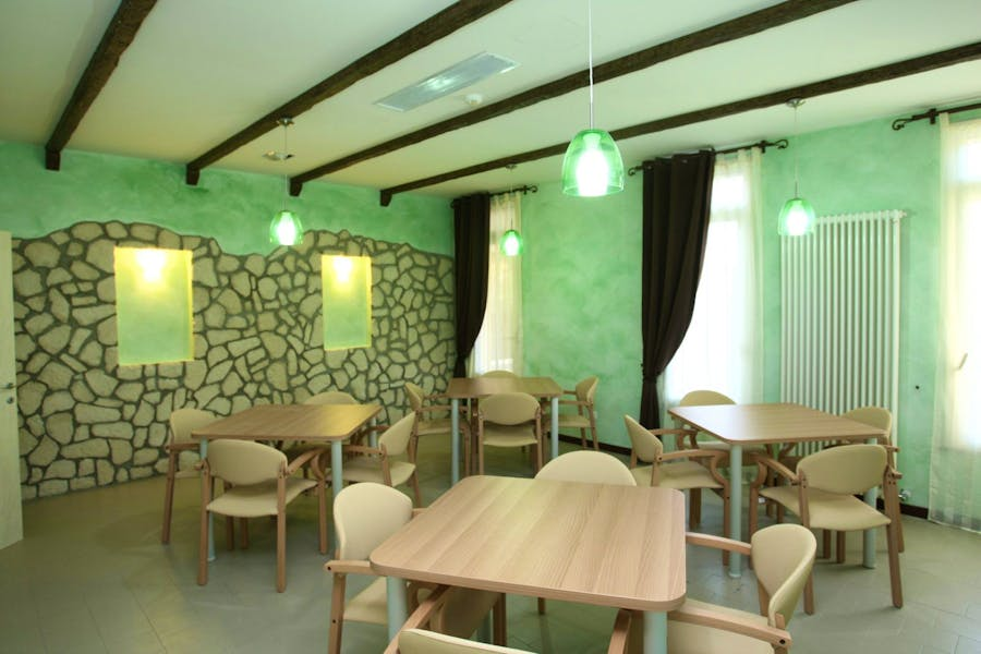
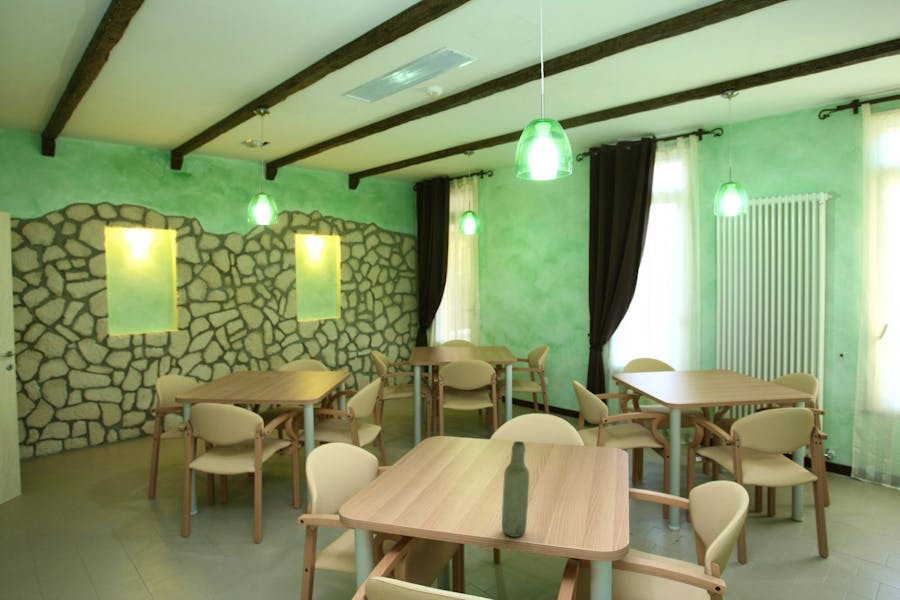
+ bottle [501,440,530,538]
